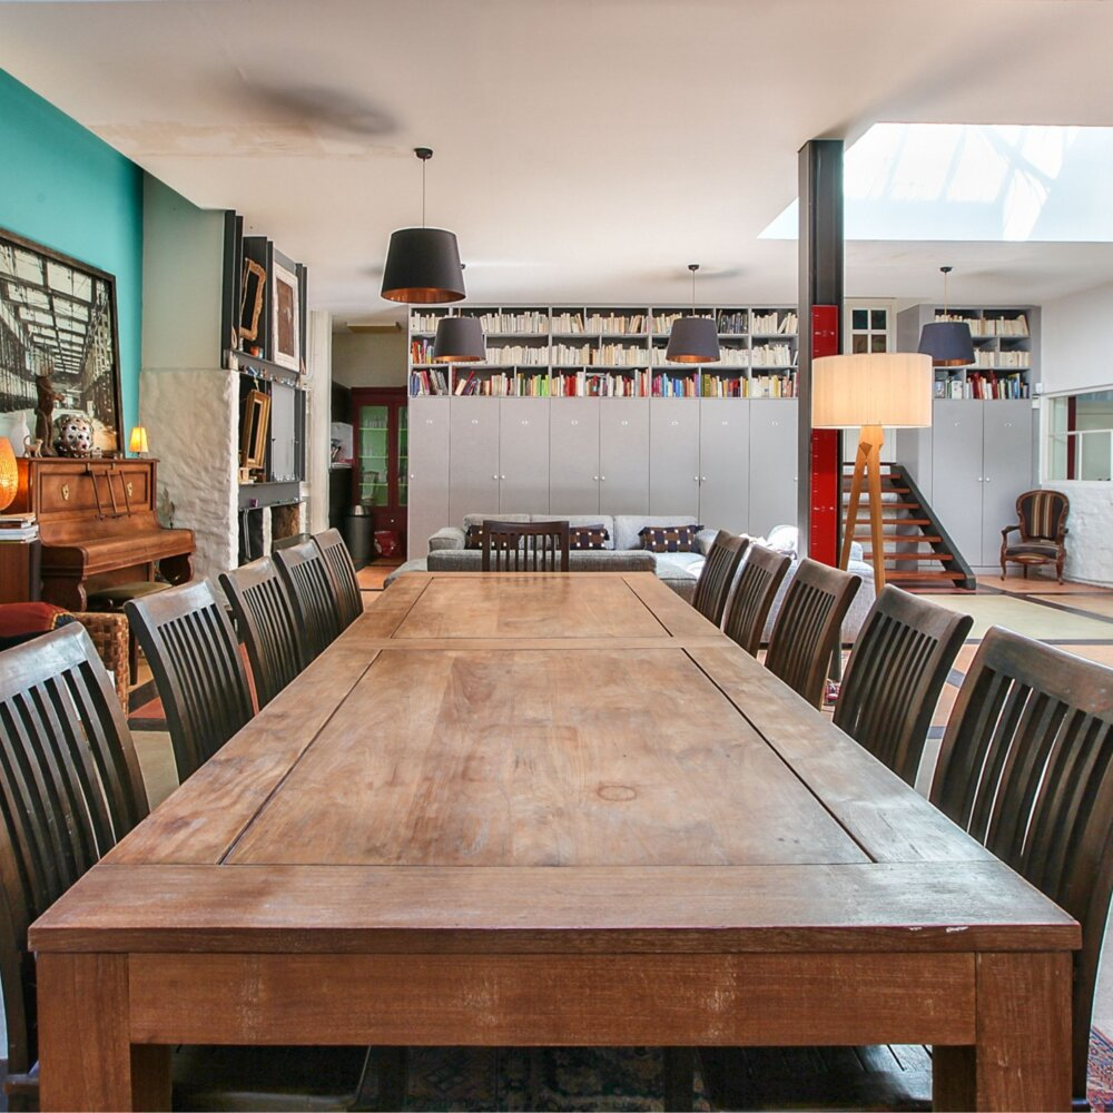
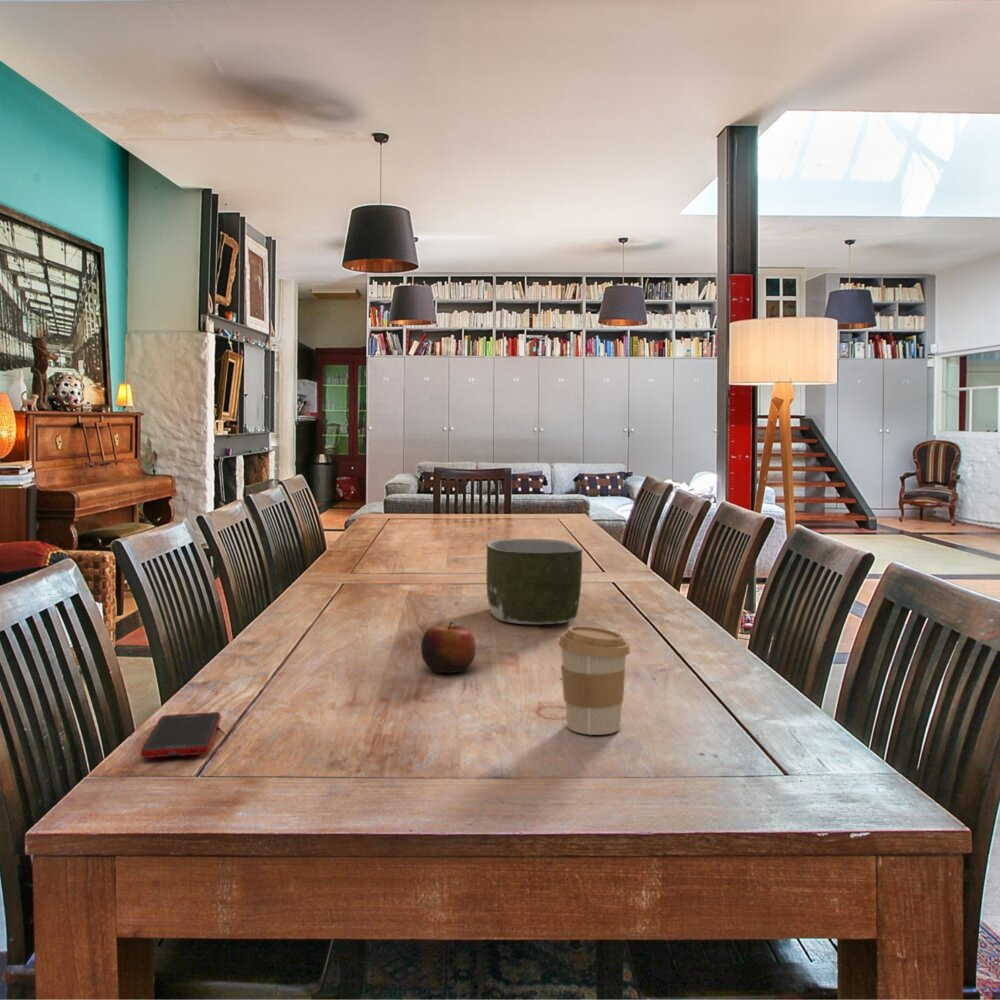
+ cell phone [140,711,221,759]
+ coffee cup [558,625,631,736]
+ bowl [485,538,584,625]
+ apple [420,621,477,674]
